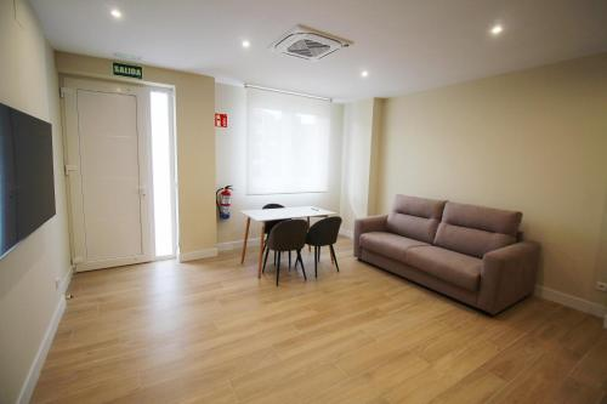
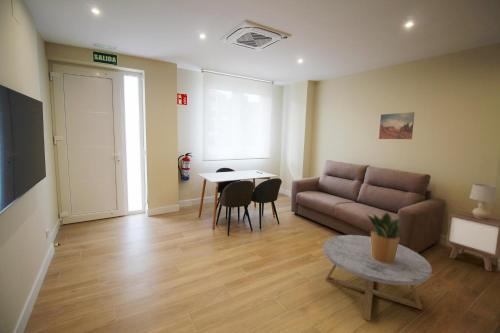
+ table lamp [469,183,498,219]
+ coffee table [322,234,433,322]
+ potted plant [364,211,405,263]
+ wall art [378,111,415,140]
+ nightstand [445,210,500,272]
